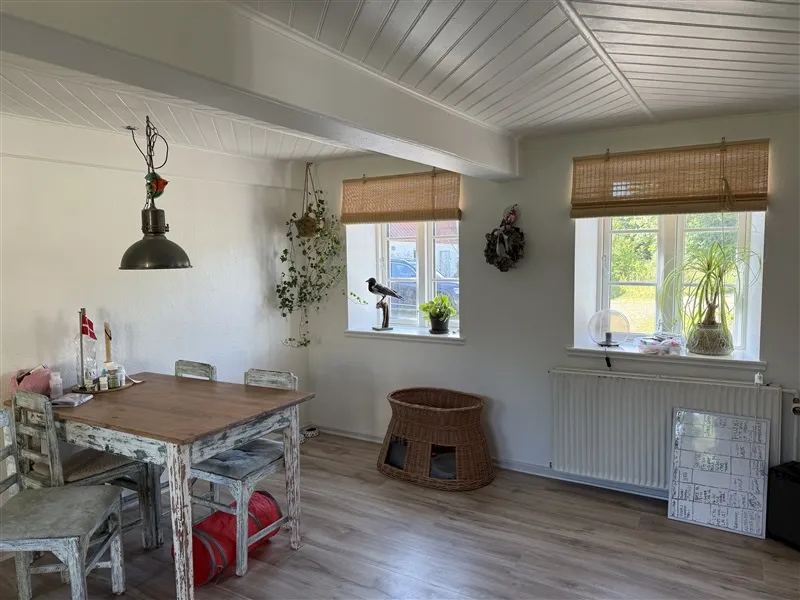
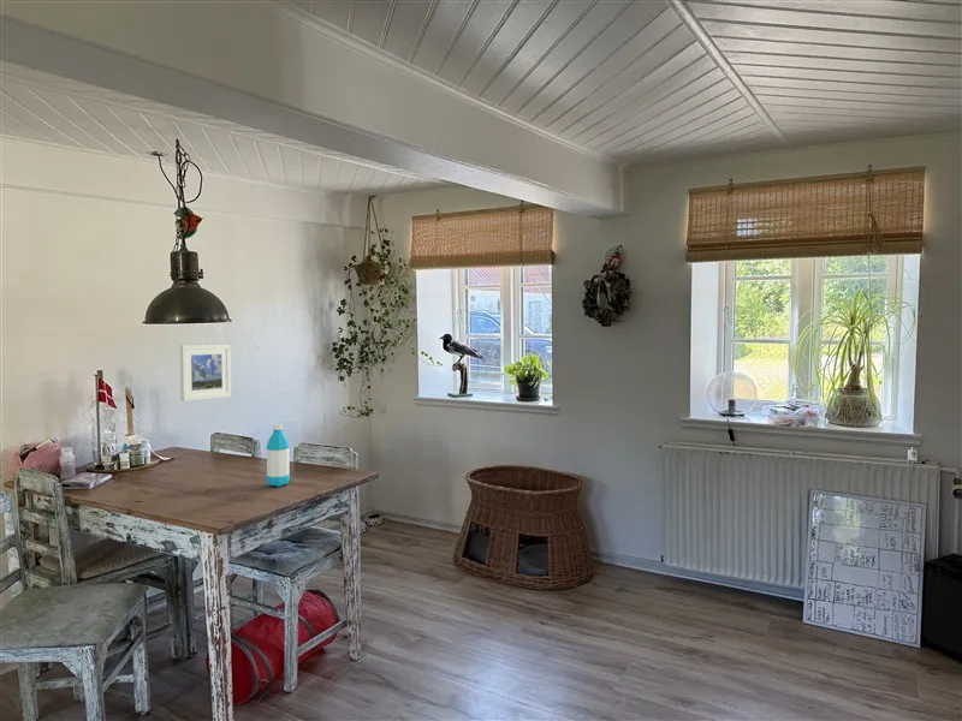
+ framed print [179,342,232,403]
+ water bottle [265,423,291,488]
